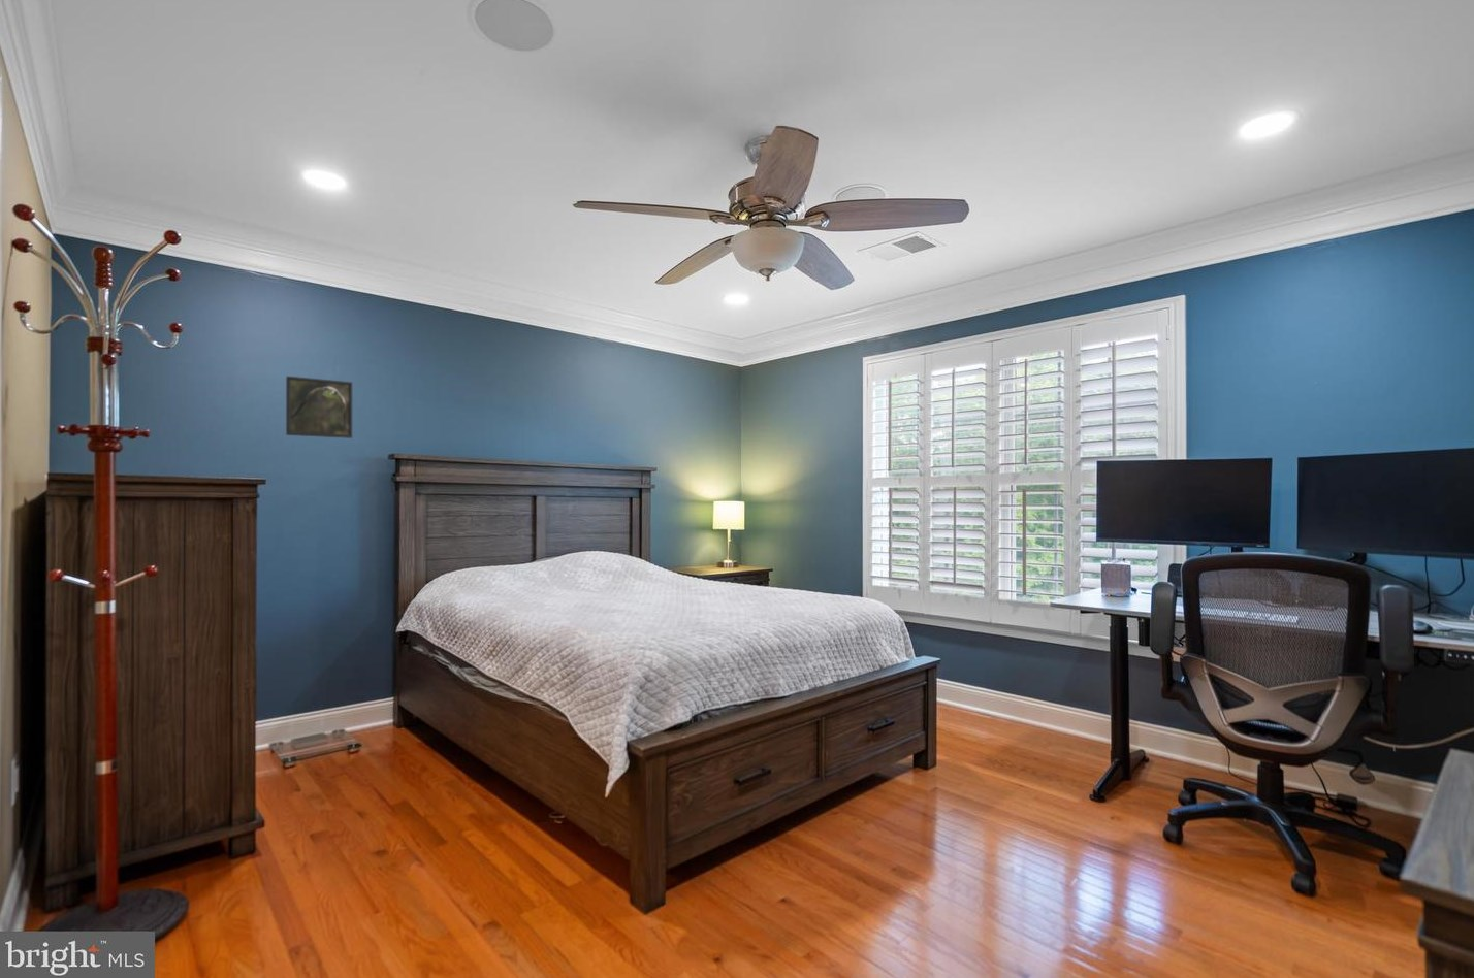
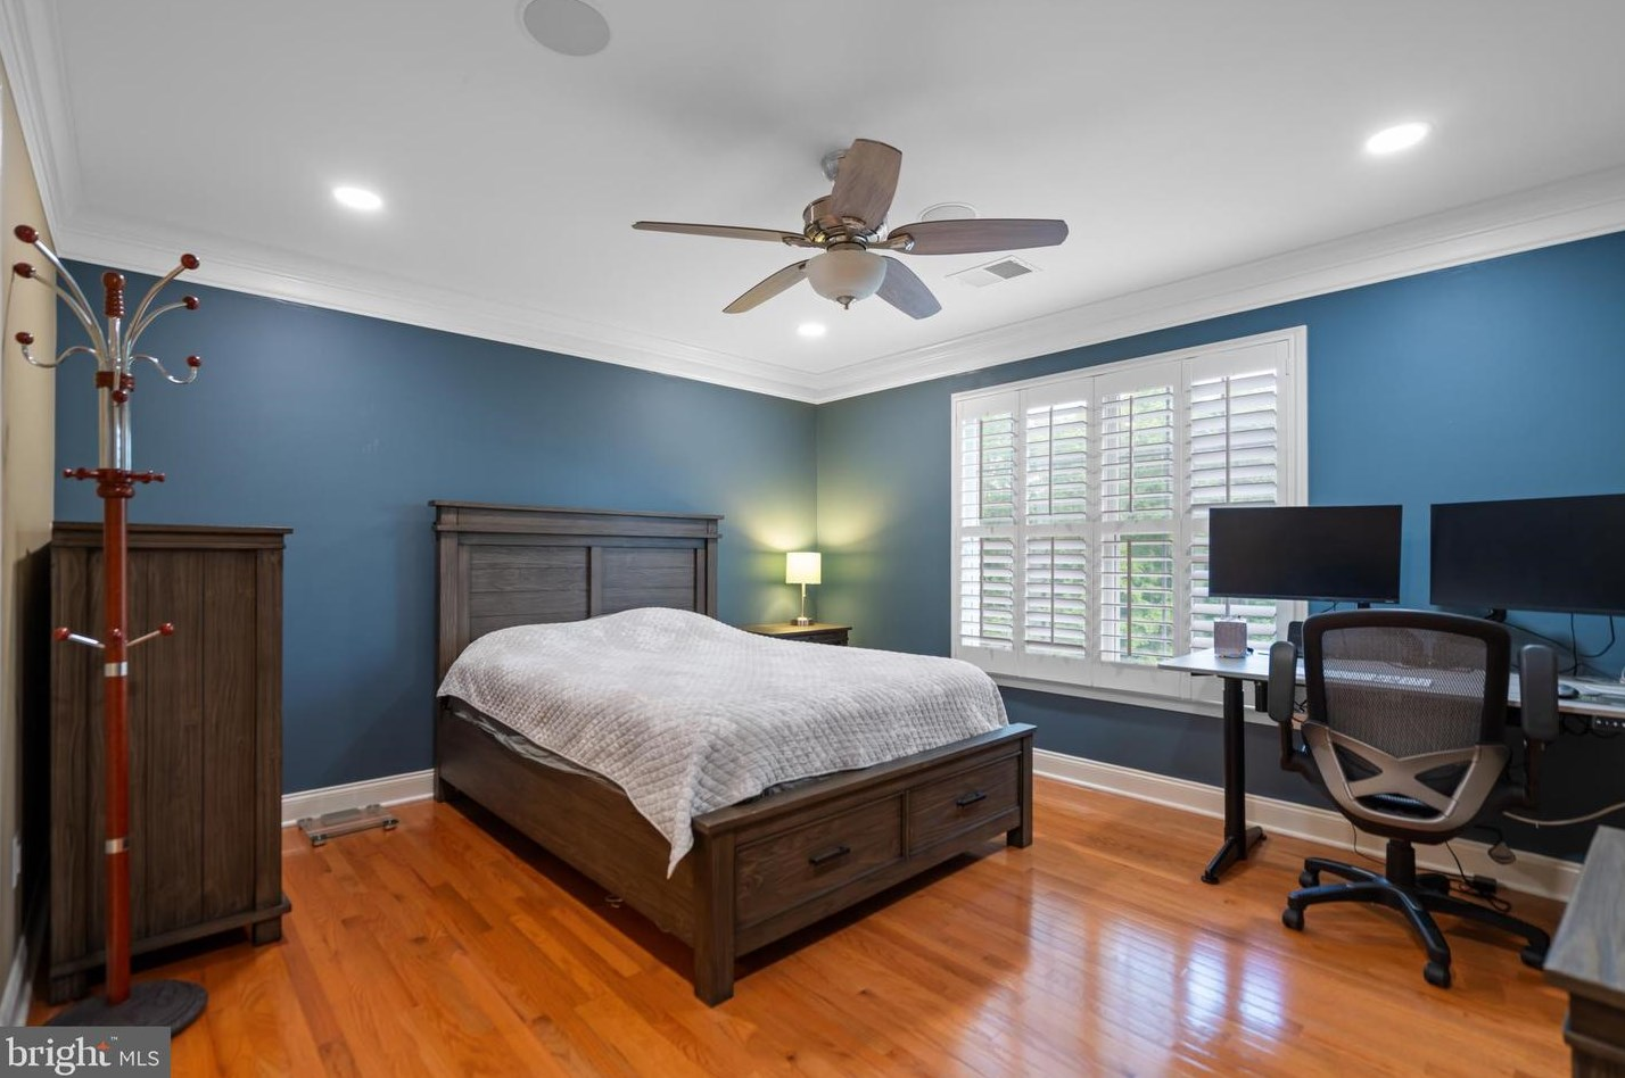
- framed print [285,375,353,440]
